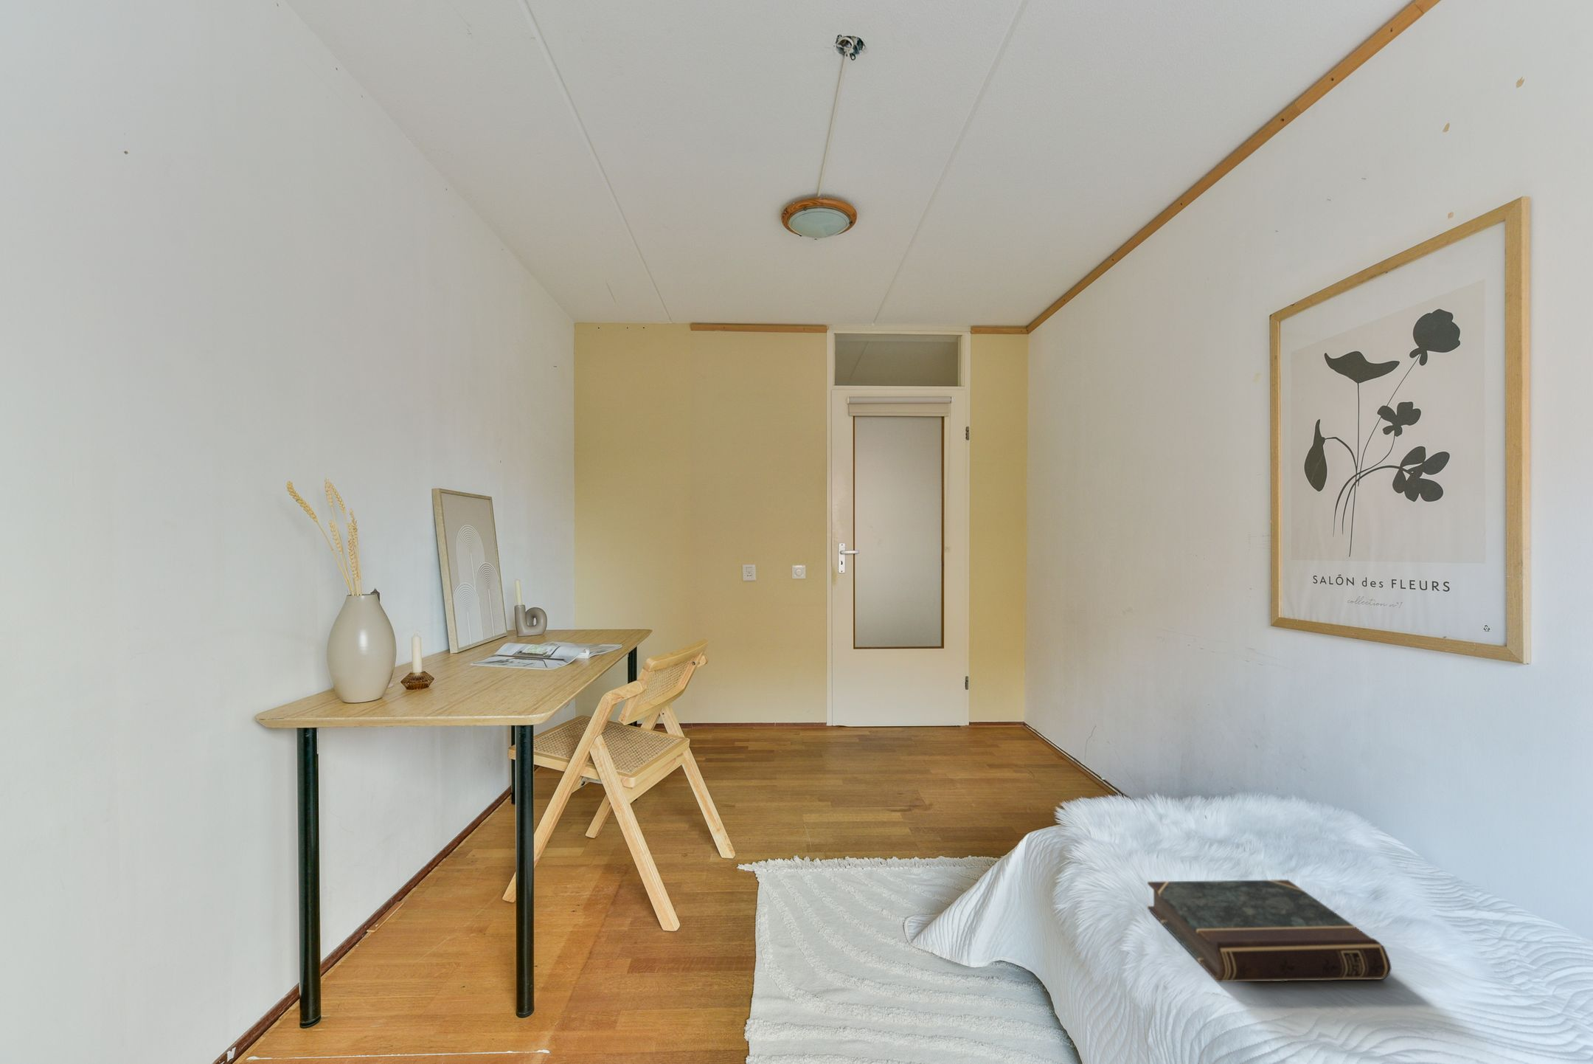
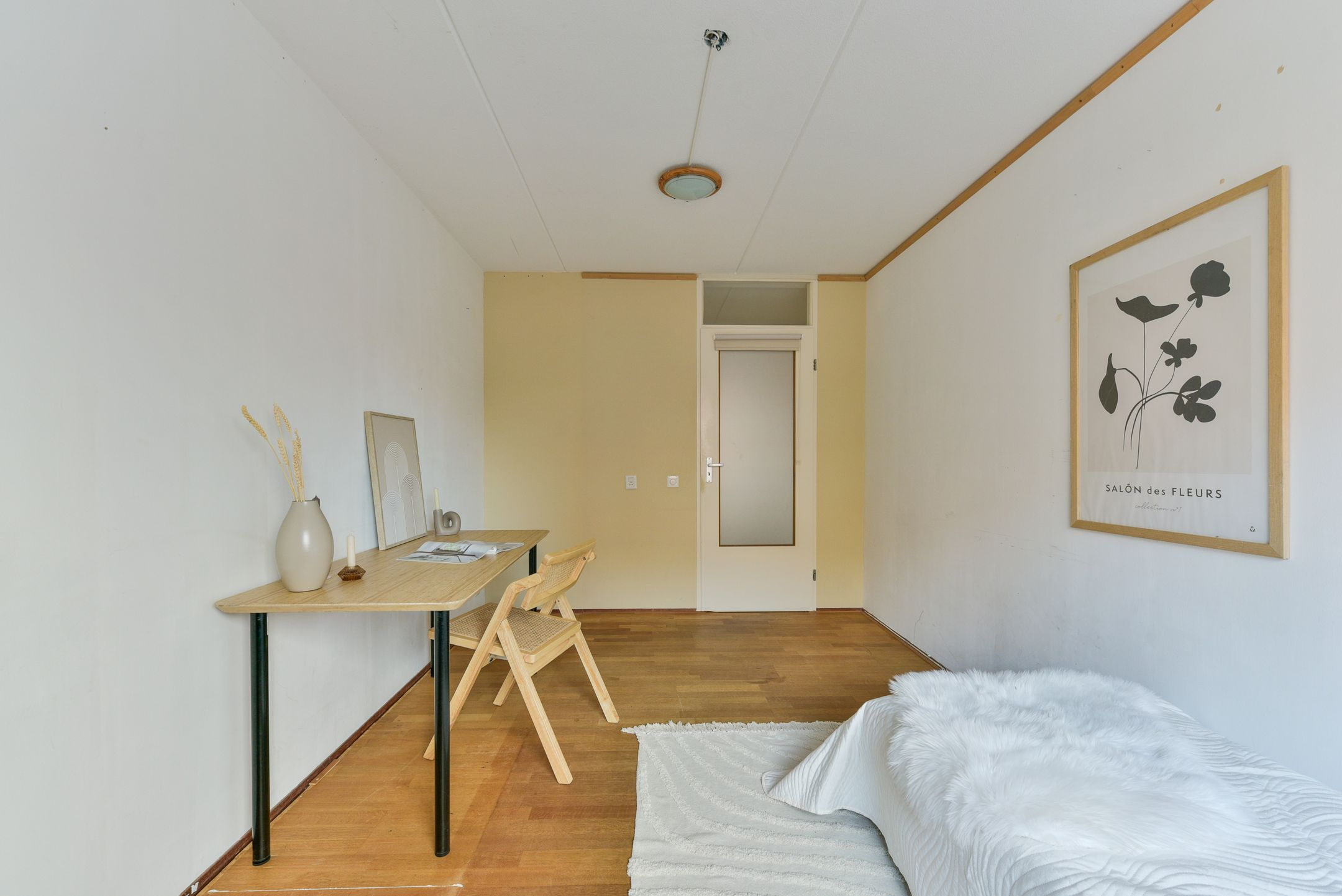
- book [1147,879,1392,983]
